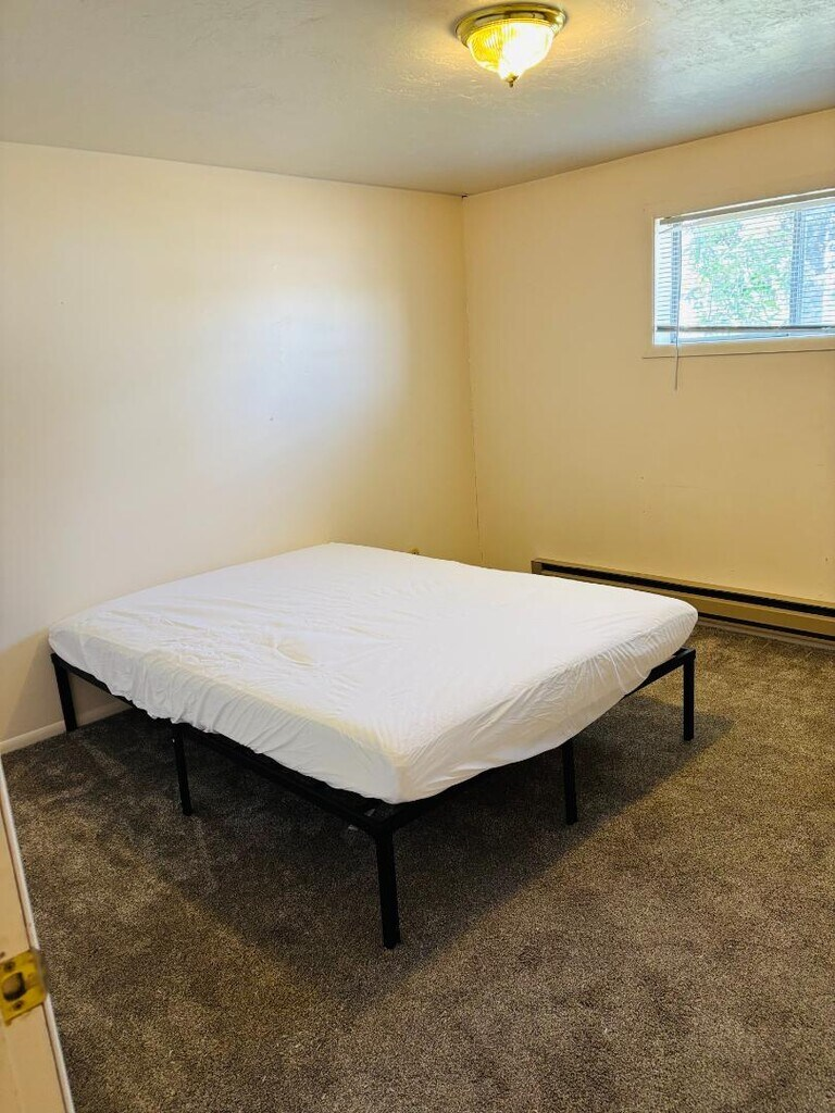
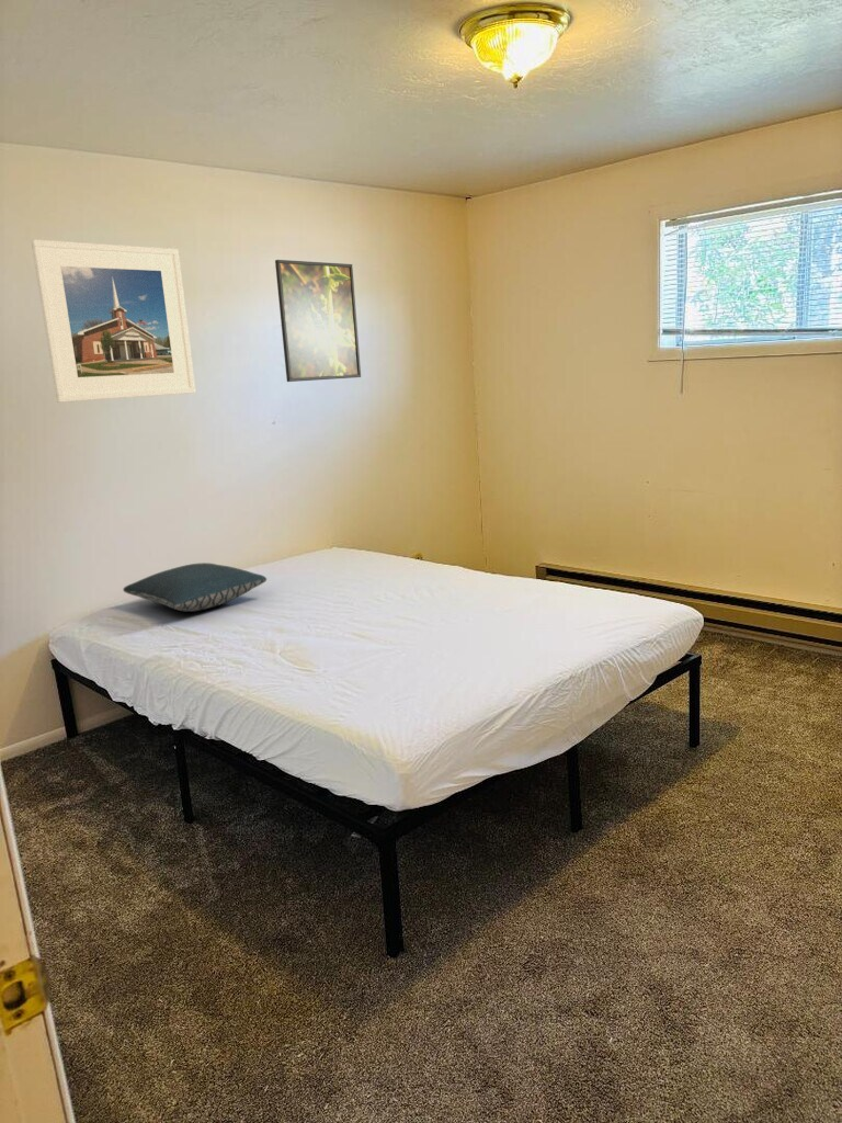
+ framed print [31,239,197,404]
+ pillow [122,562,268,613]
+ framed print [274,259,362,383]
